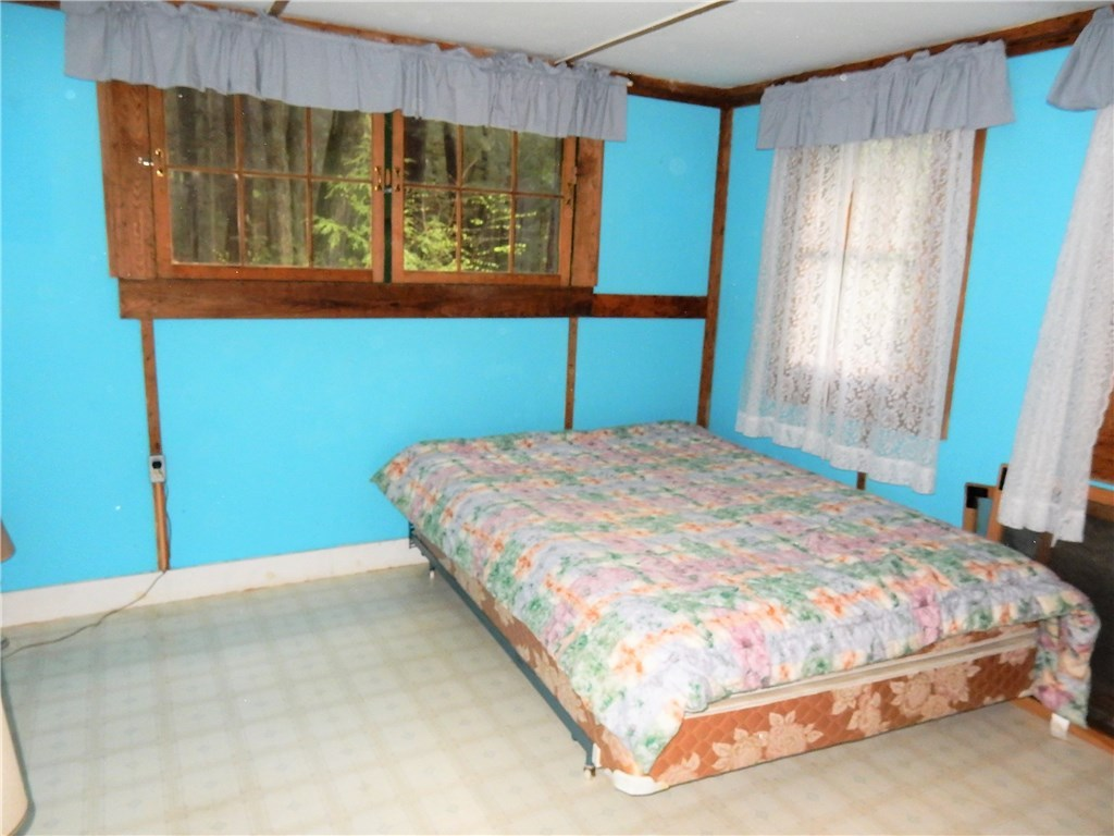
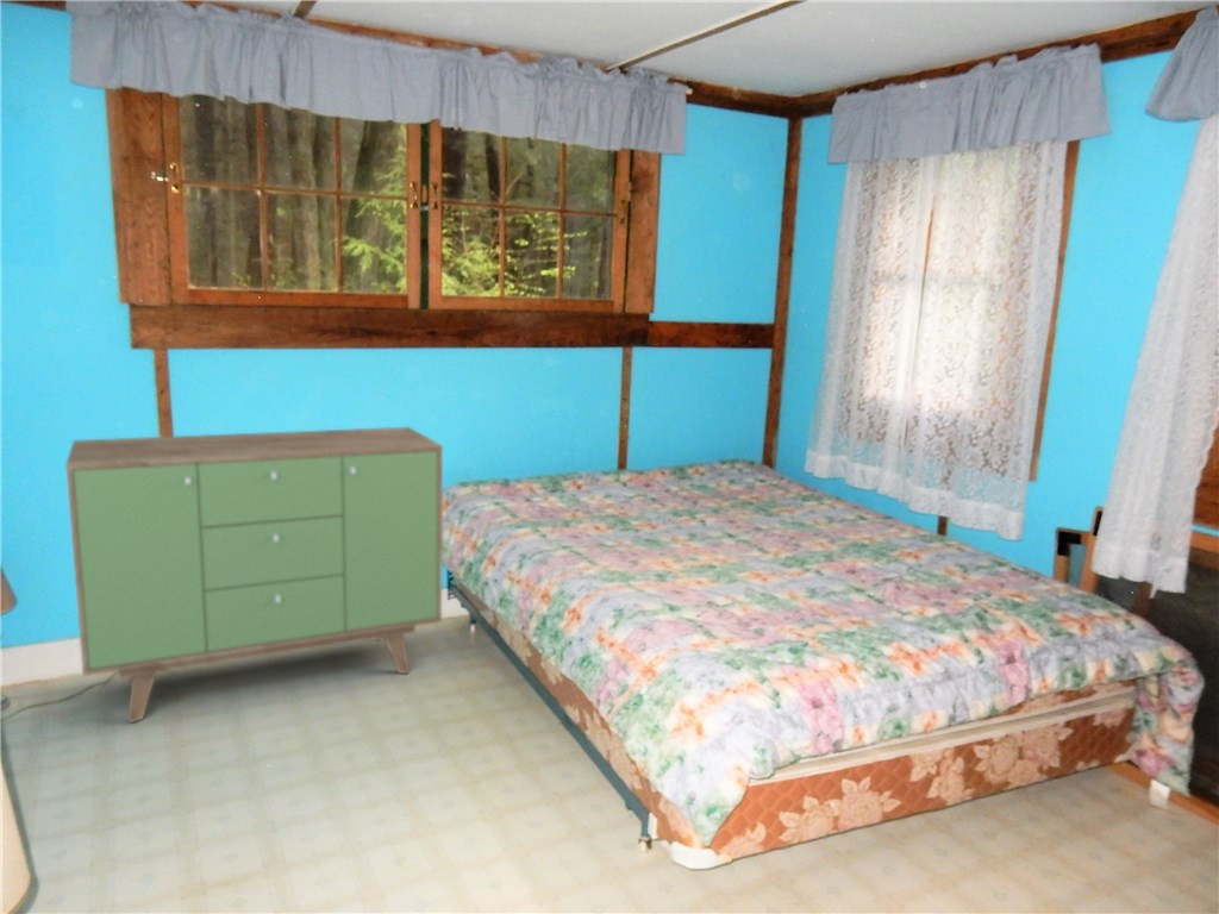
+ sideboard [64,426,444,724]
